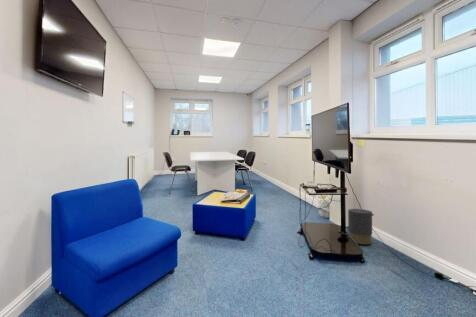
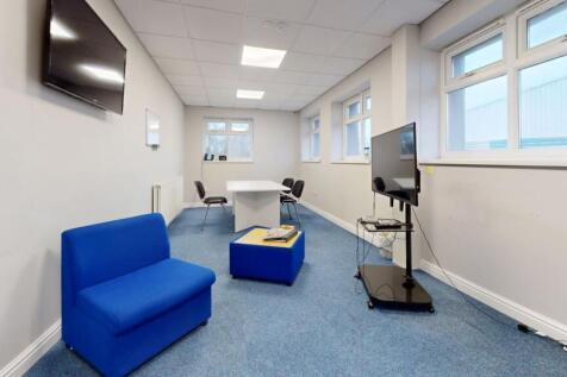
- trash can [347,208,375,245]
